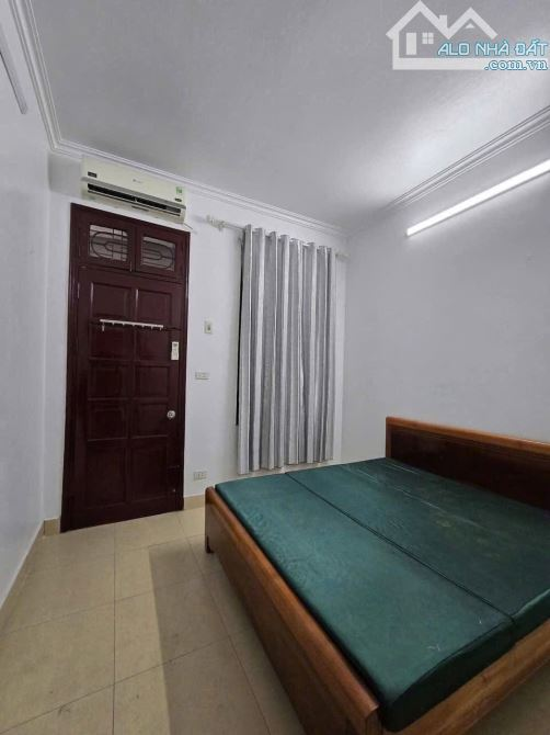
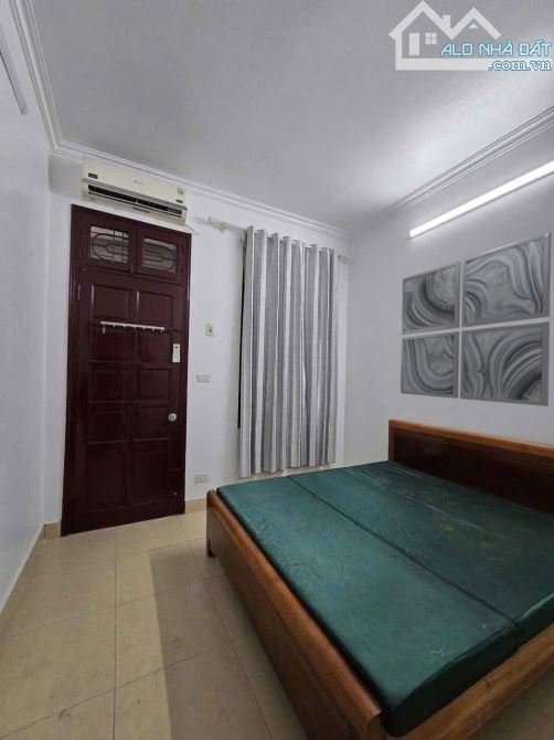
+ wall art [399,231,552,408]
